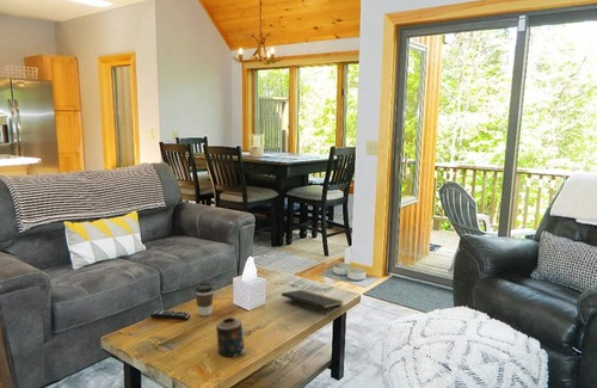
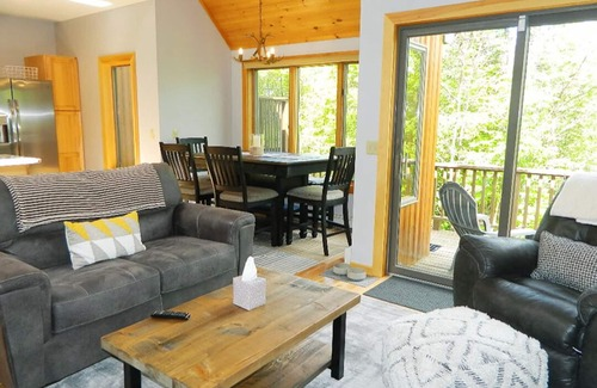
- candle [215,316,247,358]
- coffee cup [193,282,215,316]
- notepad [281,289,344,318]
